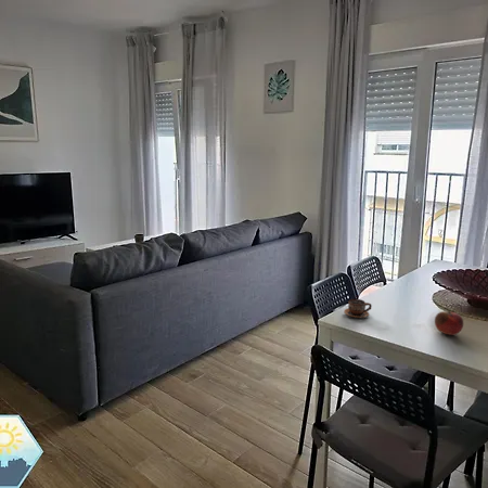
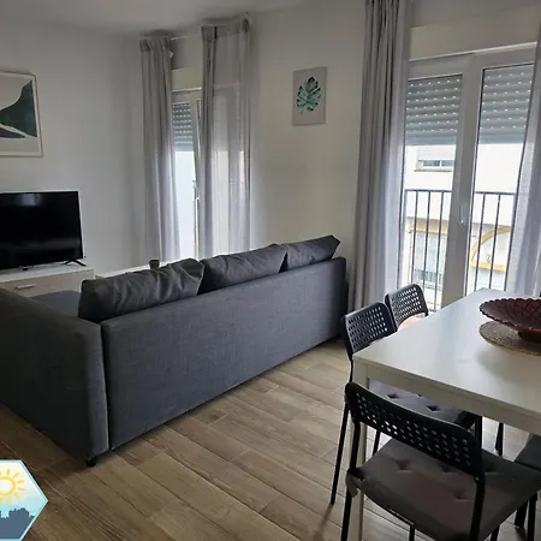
- cup [343,298,373,320]
- fruit [434,309,464,336]
